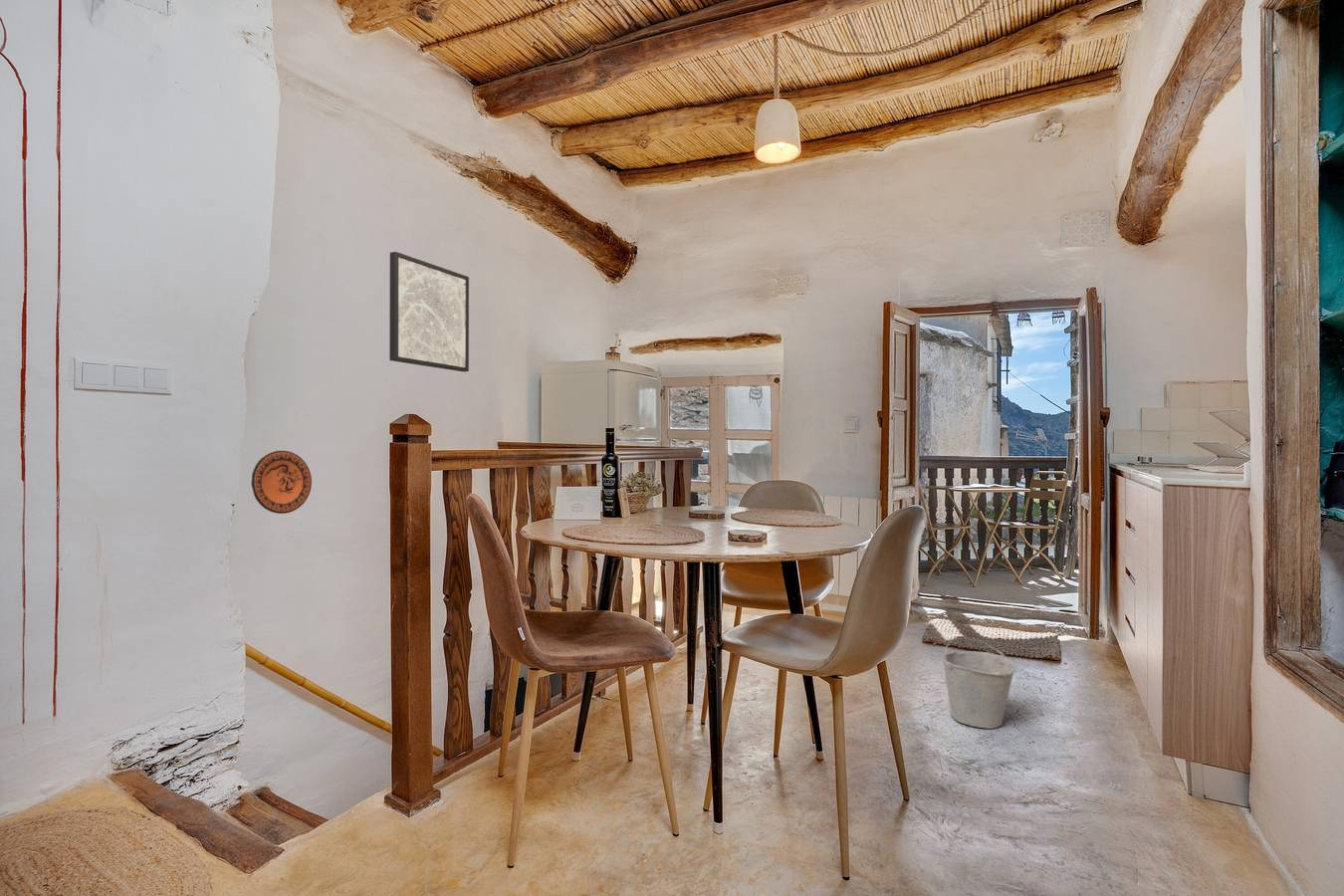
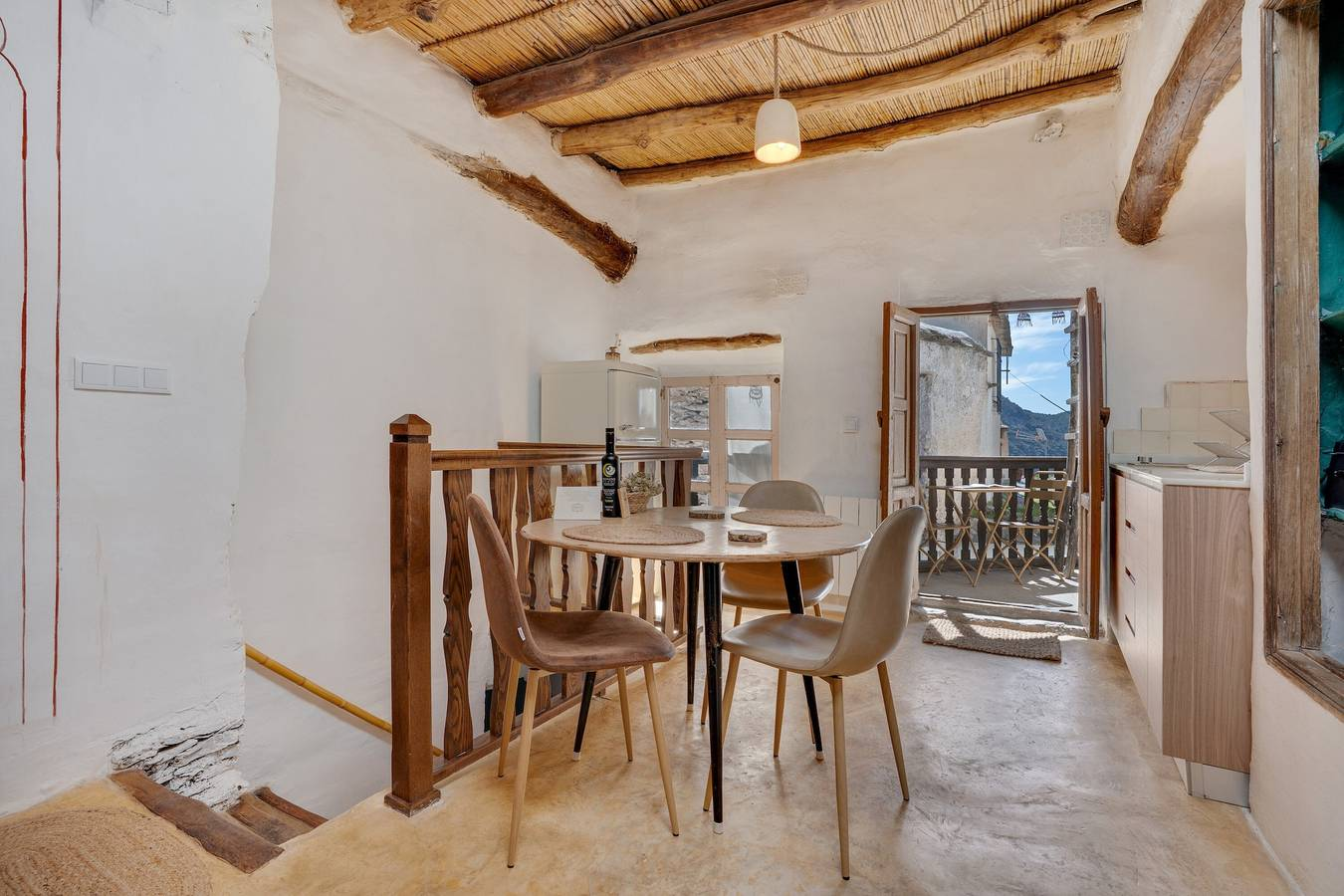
- decorative plate [250,450,313,515]
- wall art [388,251,470,372]
- bucket [941,637,1016,730]
